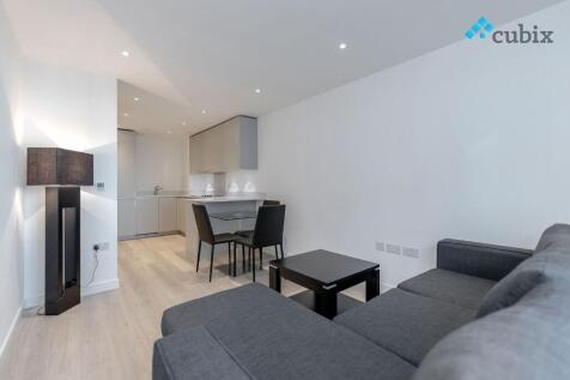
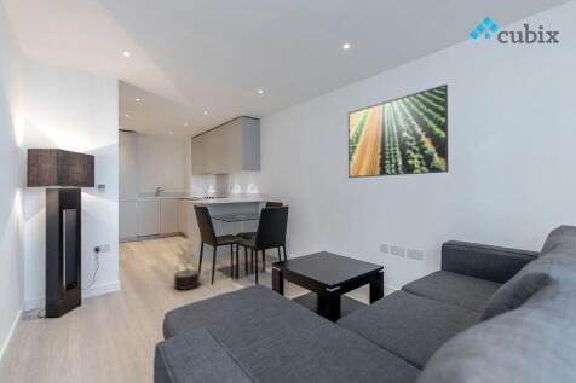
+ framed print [347,83,449,179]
+ decorative plant [173,242,201,291]
